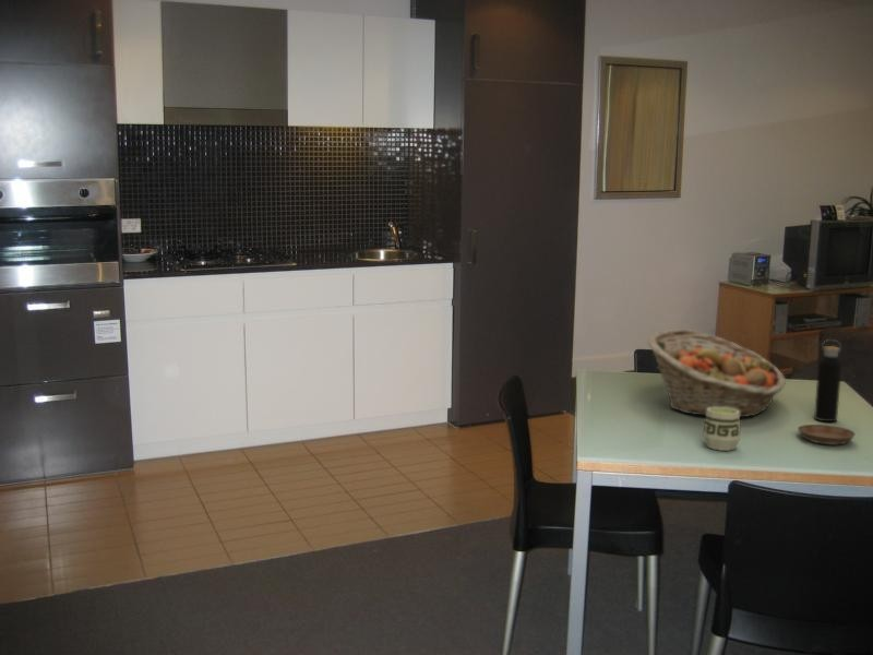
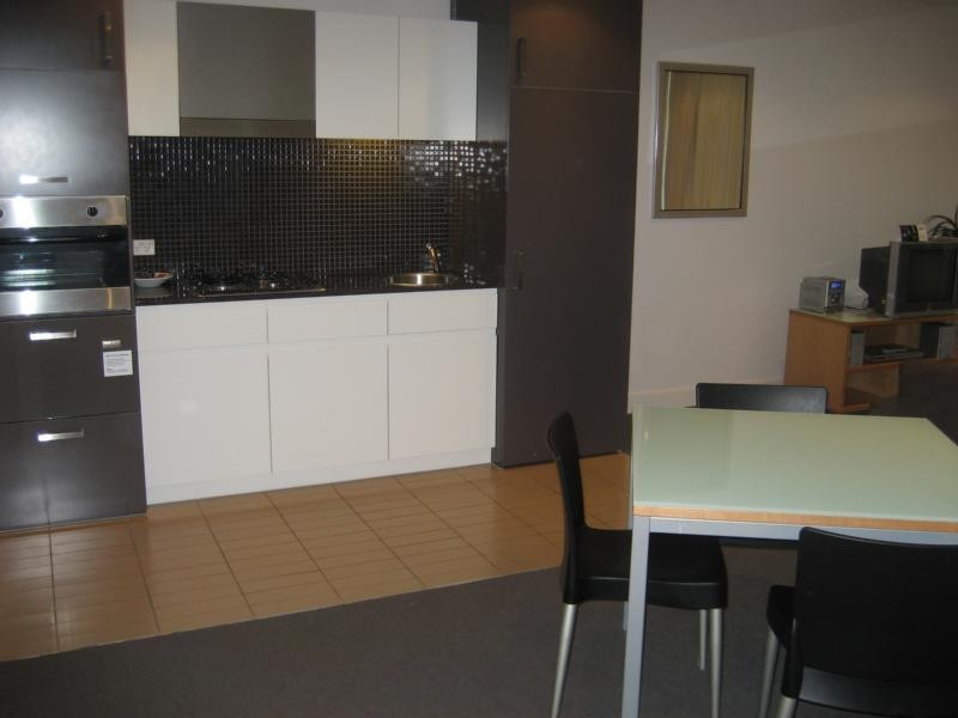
- water bottle [813,338,842,422]
- saucer [797,424,857,445]
- fruit basket [647,329,787,418]
- cup [702,407,741,452]
